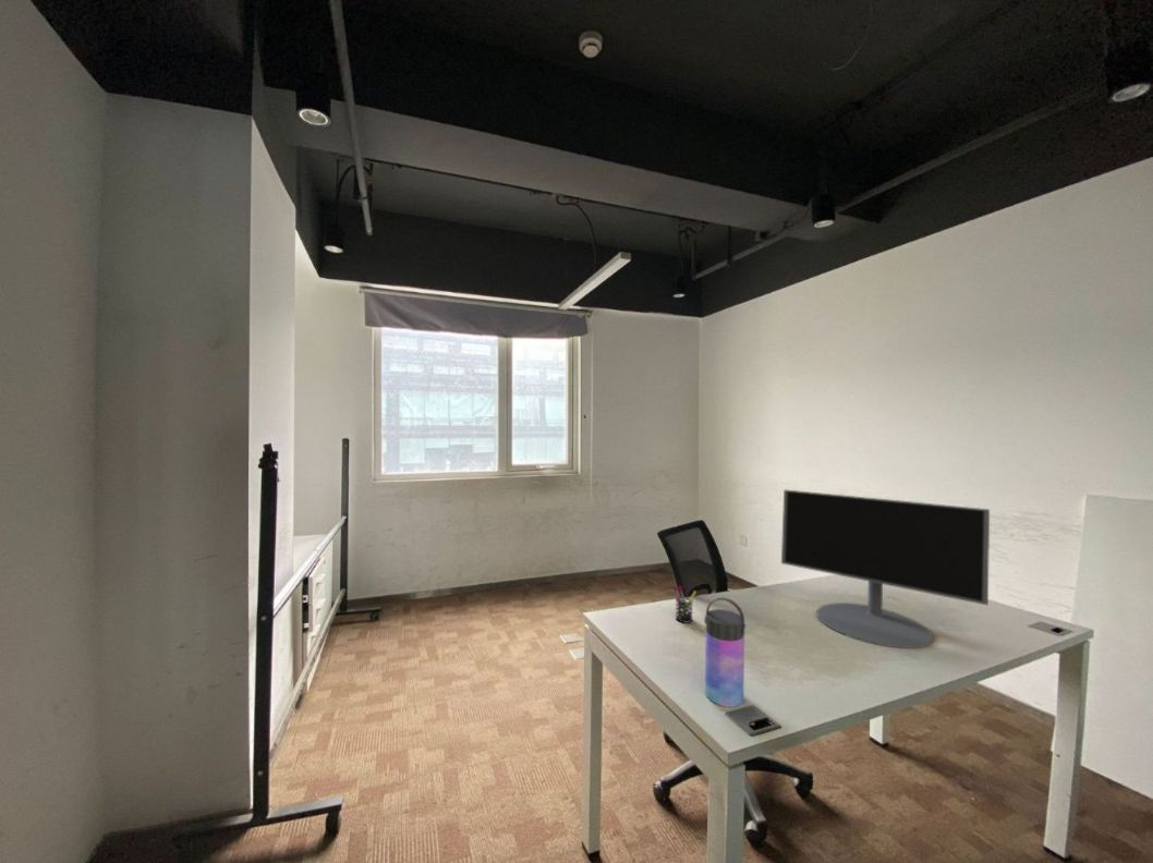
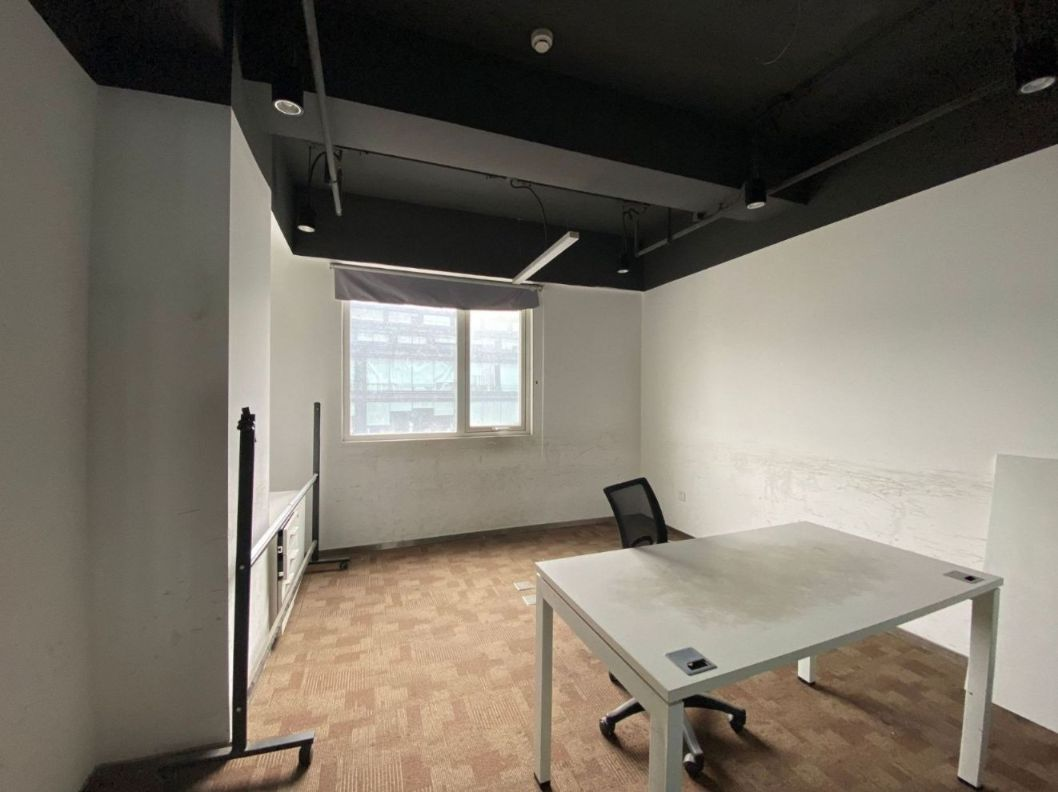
- computer monitor [780,488,991,649]
- water bottle [703,596,748,708]
- pen holder [672,583,697,624]
